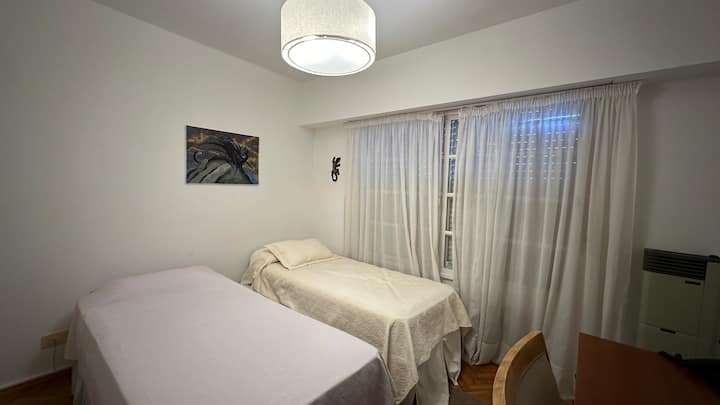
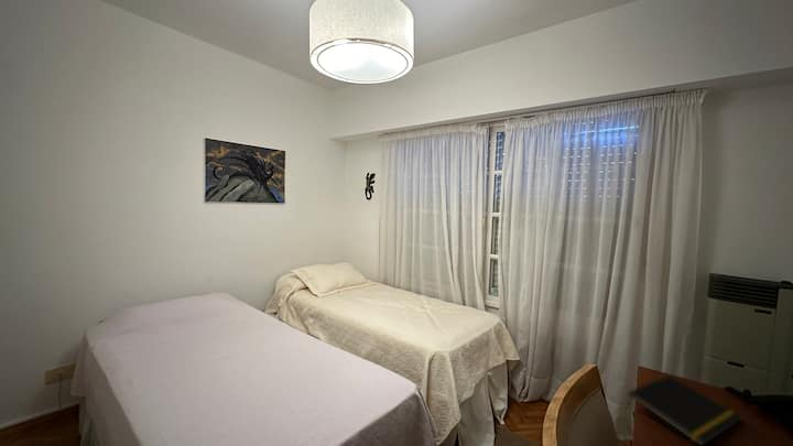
+ notepad [626,374,742,446]
